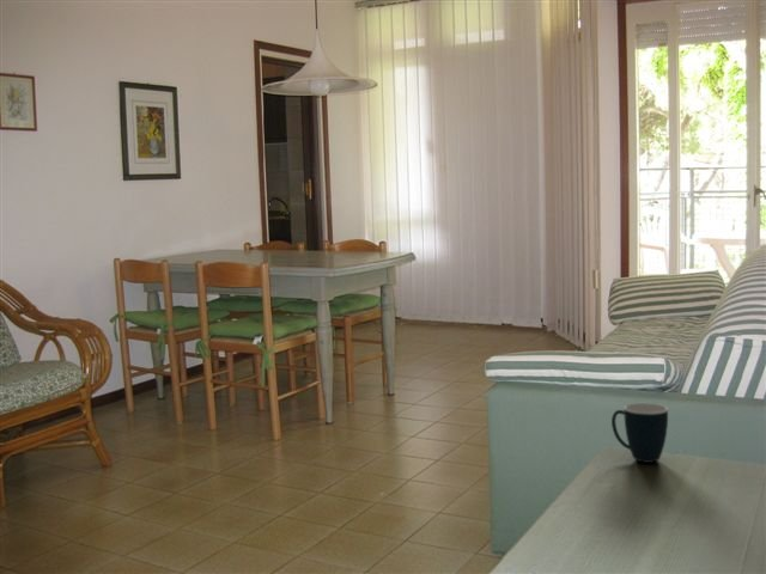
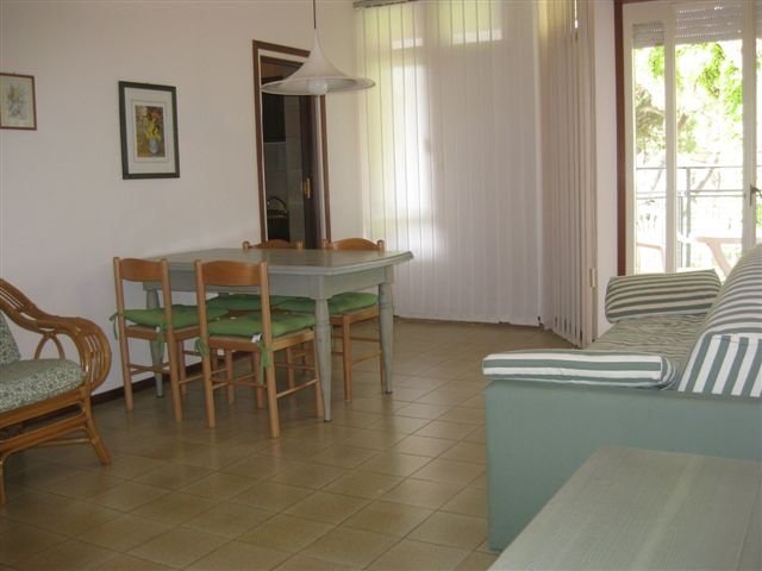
- mug [610,402,669,464]
